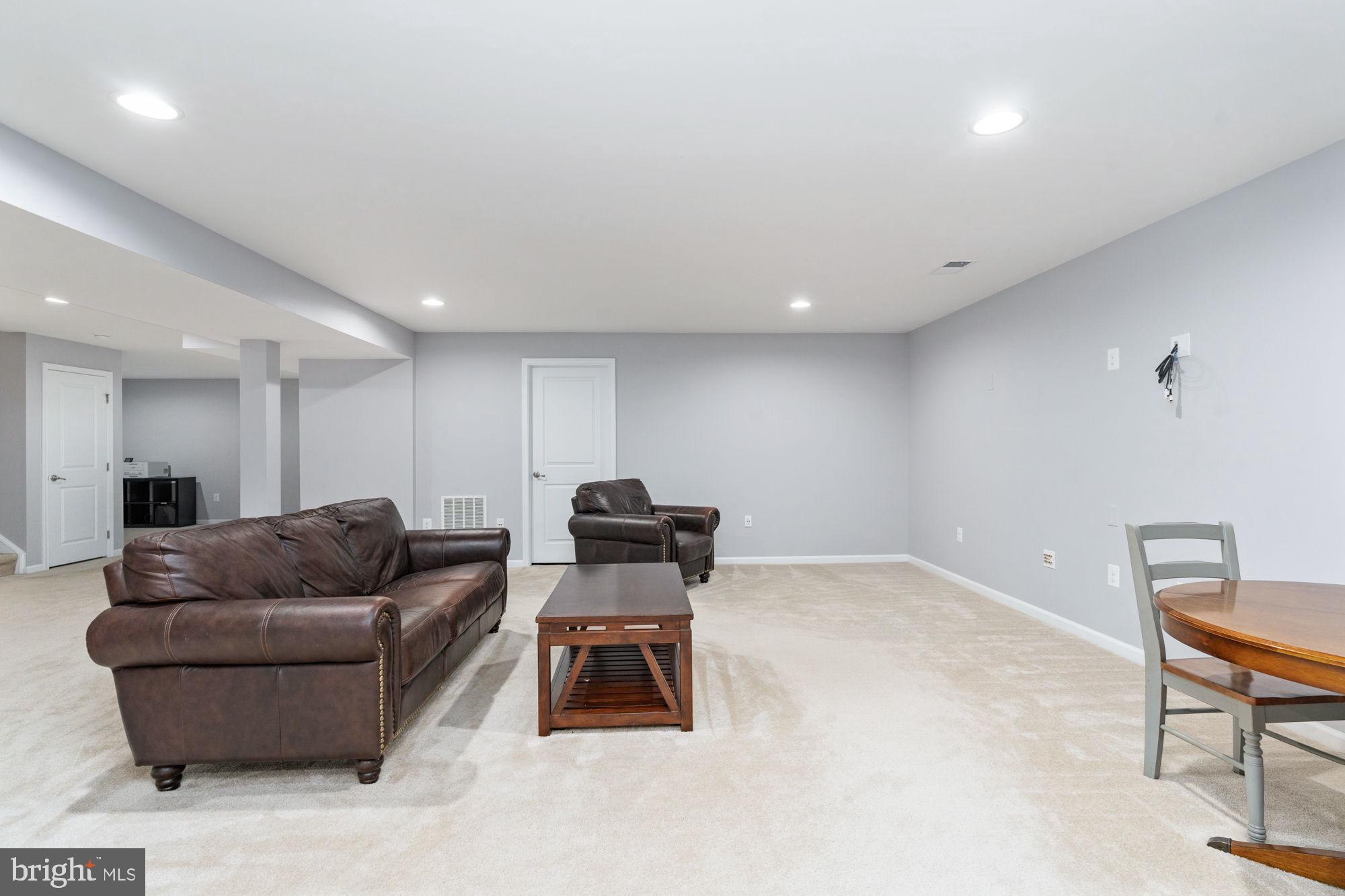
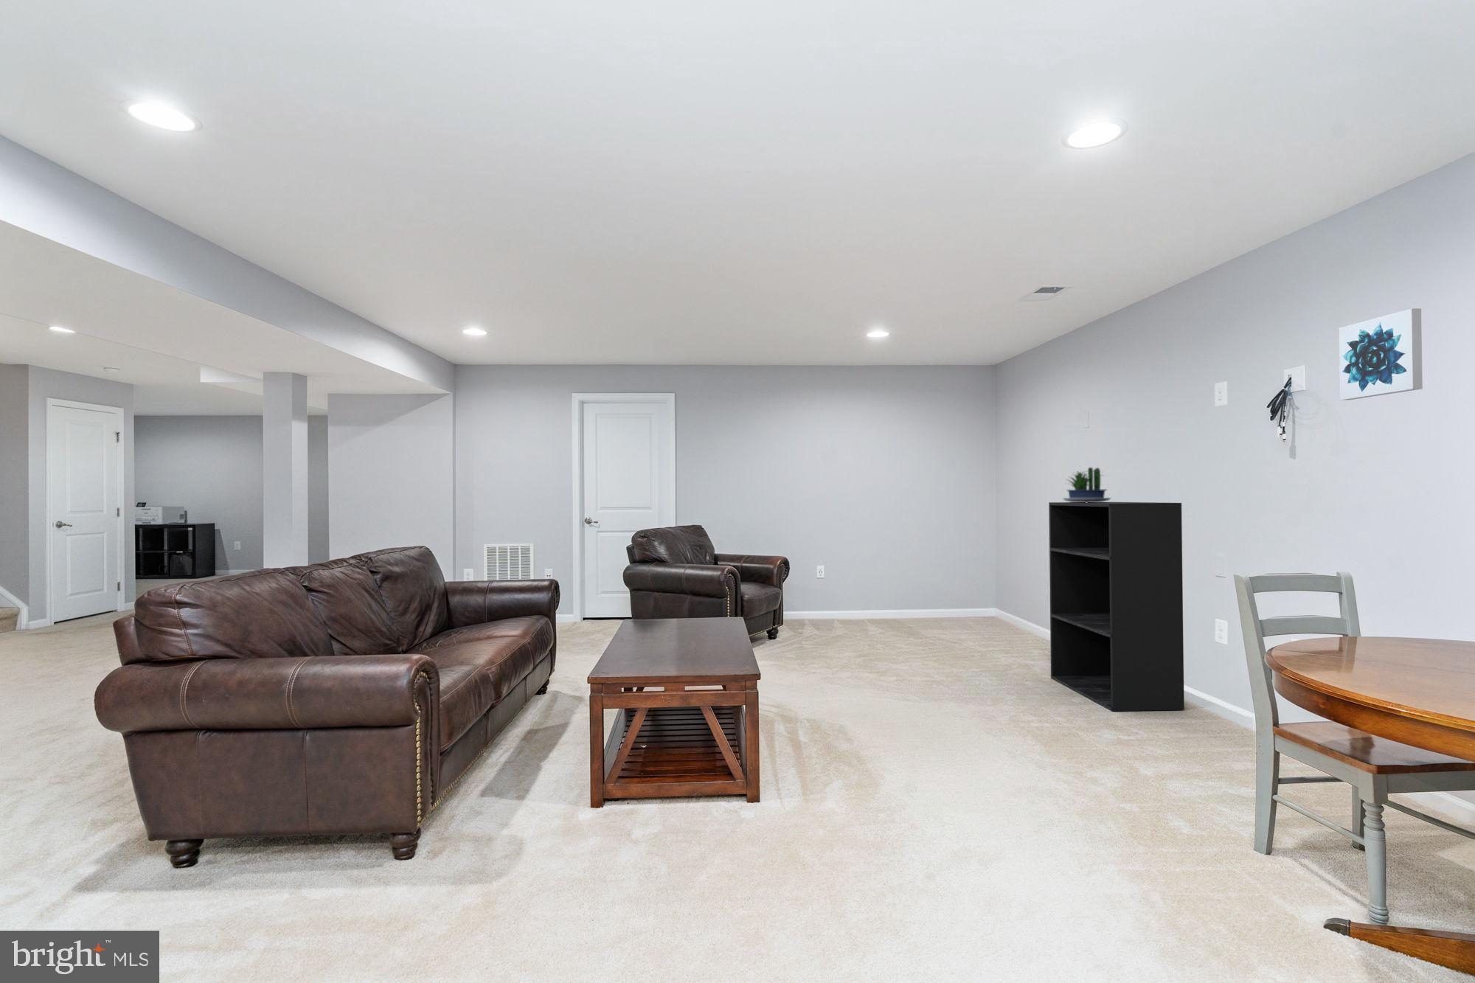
+ potted plant [1062,466,1111,502]
+ bookshelf [1048,501,1185,712]
+ wall art [1339,307,1423,402]
